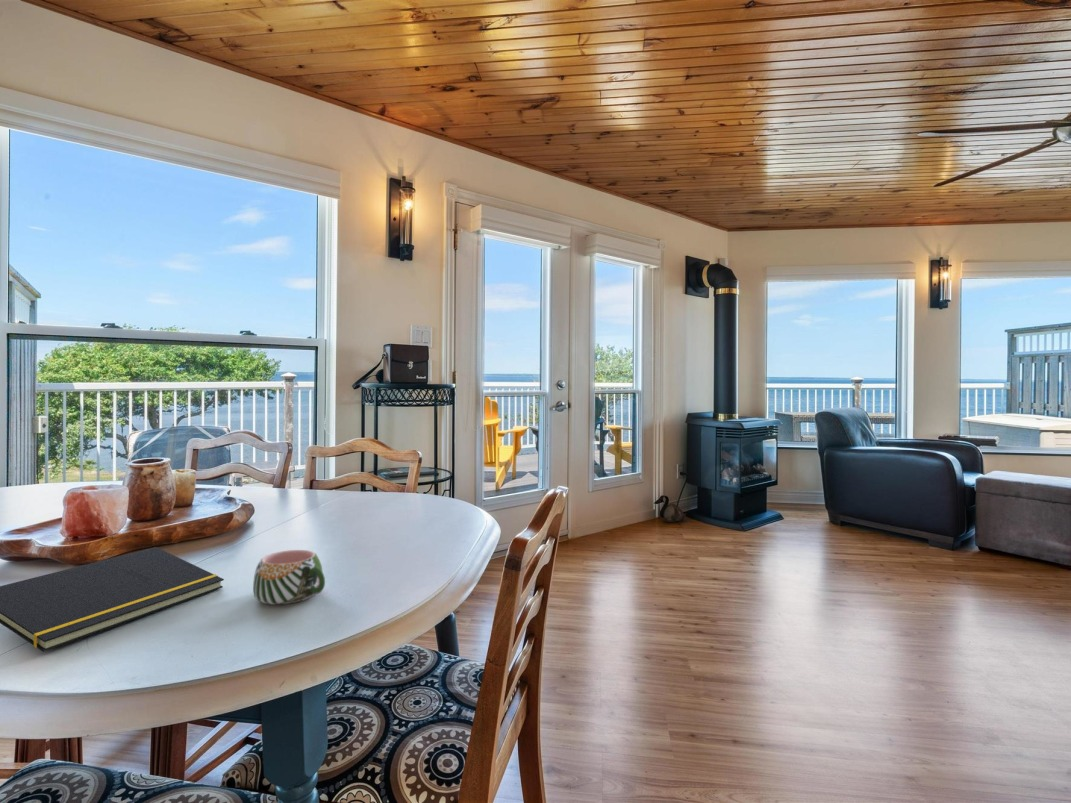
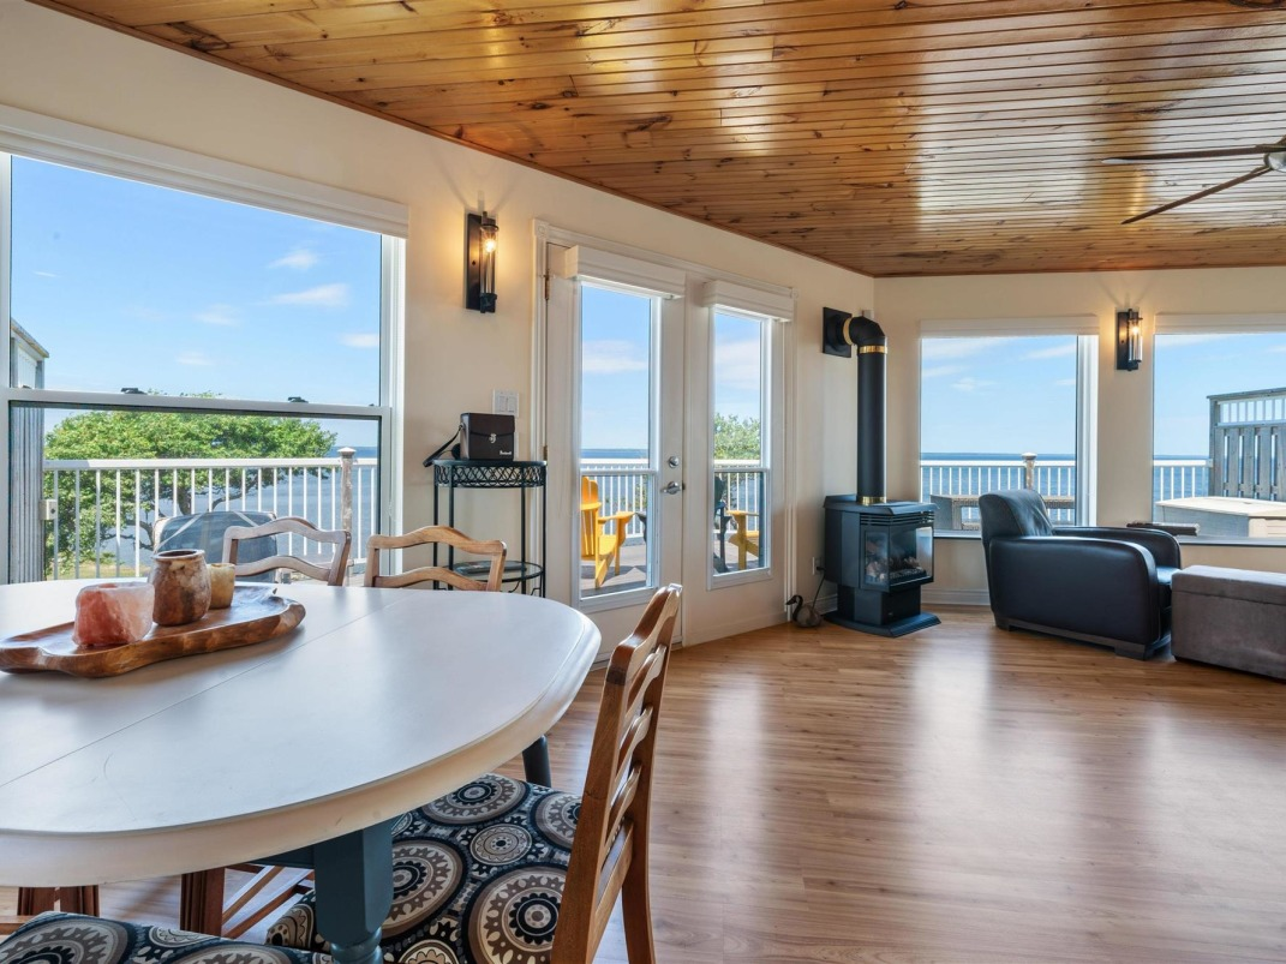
- mug [252,549,326,606]
- notepad [0,546,225,653]
